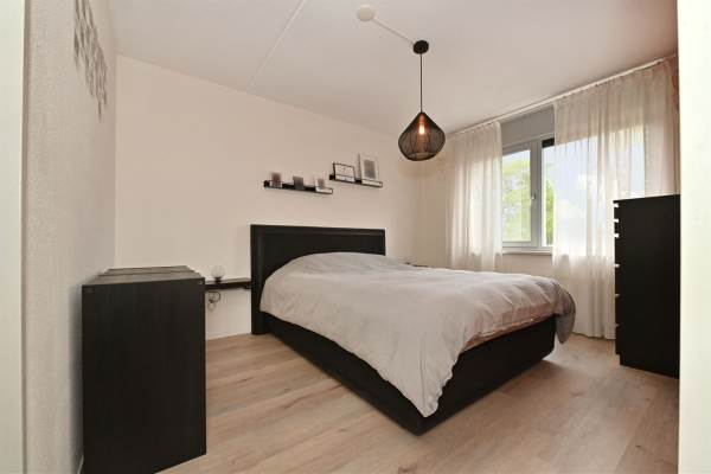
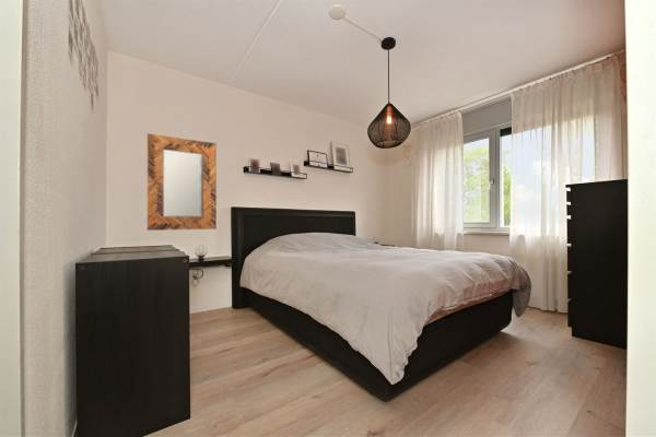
+ home mirror [147,133,218,232]
